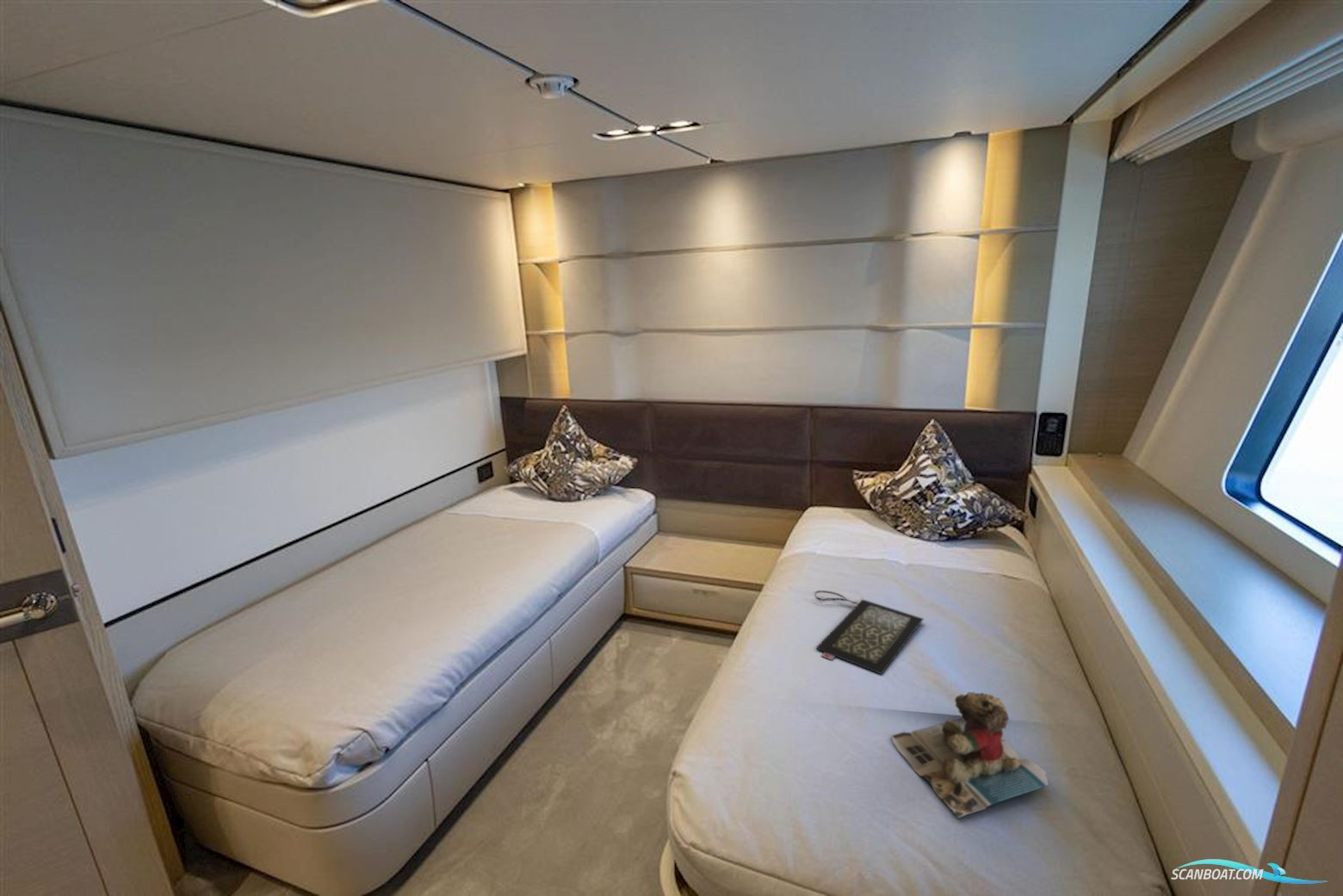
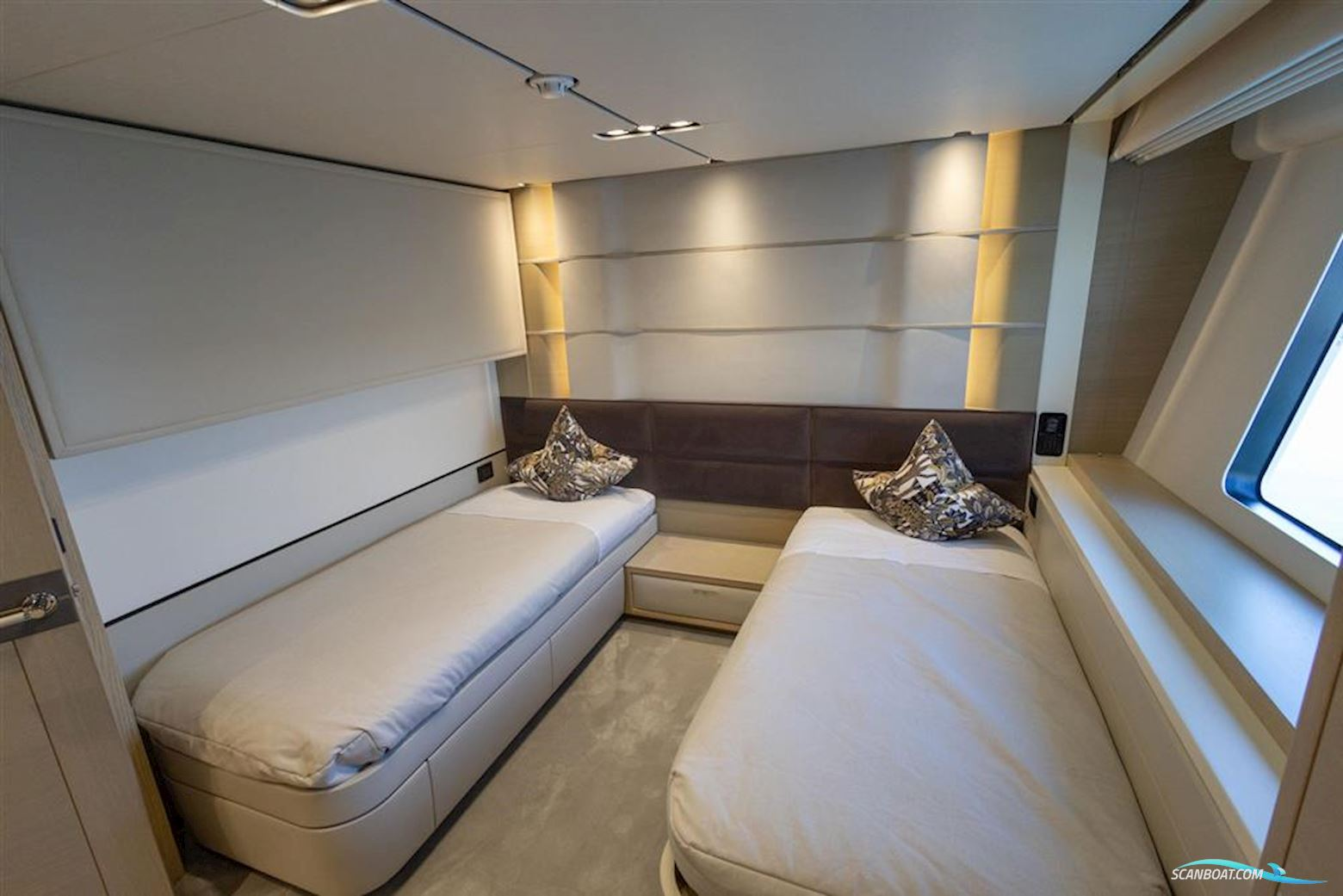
- clutch bag [814,590,925,676]
- teddy bear [888,691,1049,819]
